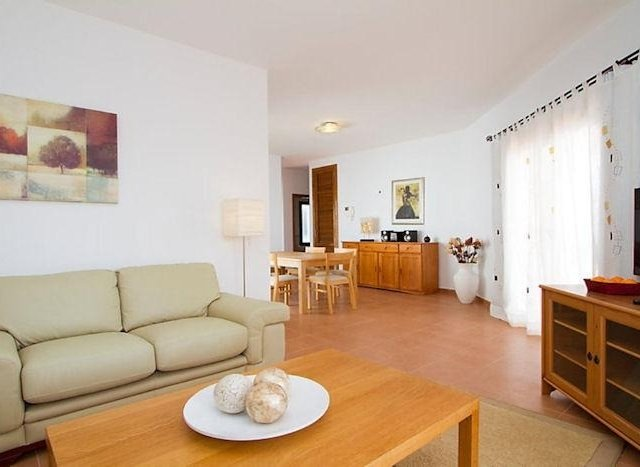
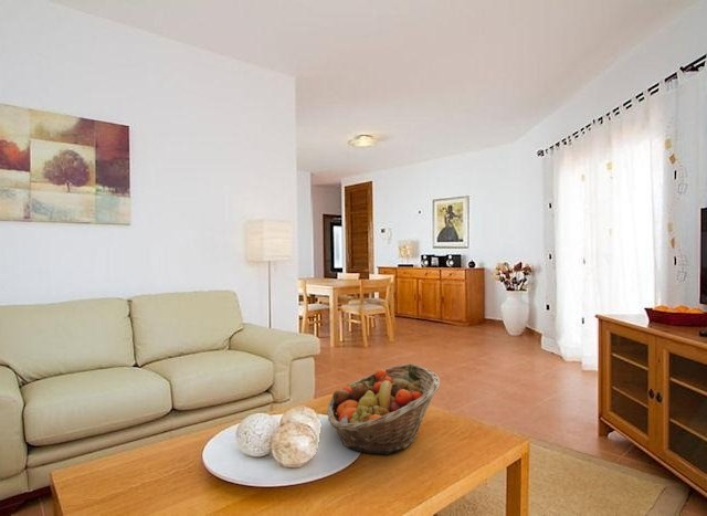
+ fruit basket [326,364,441,456]
